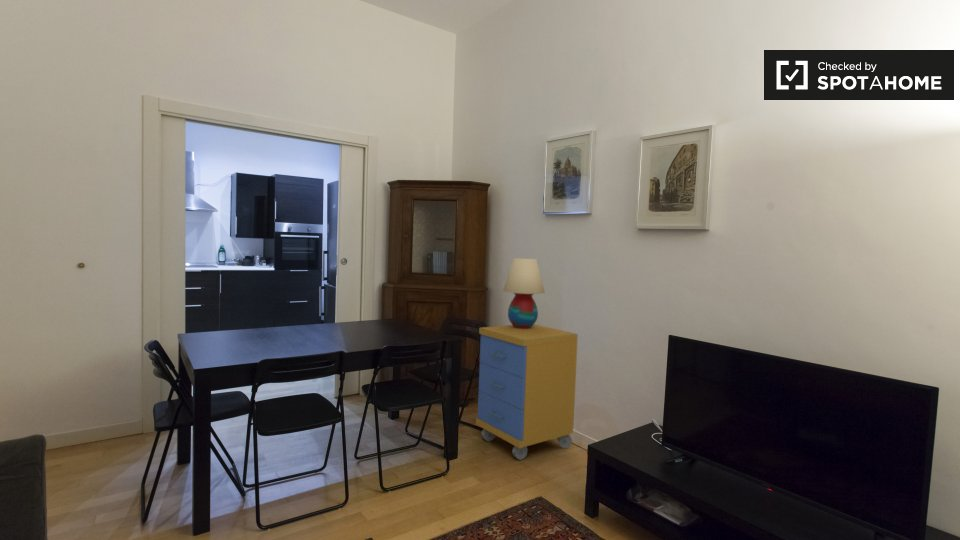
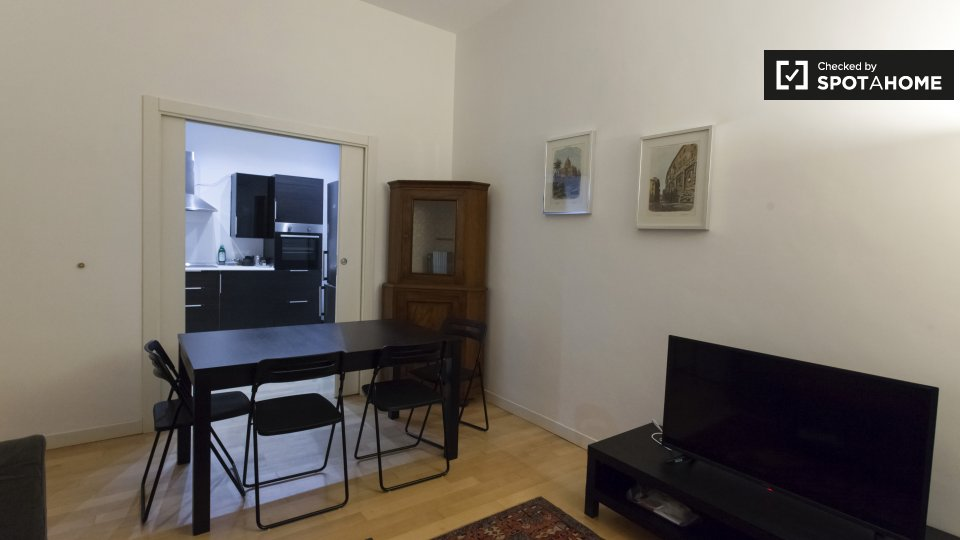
- storage cabinet [475,323,579,461]
- table lamp [502,257,546,329]
